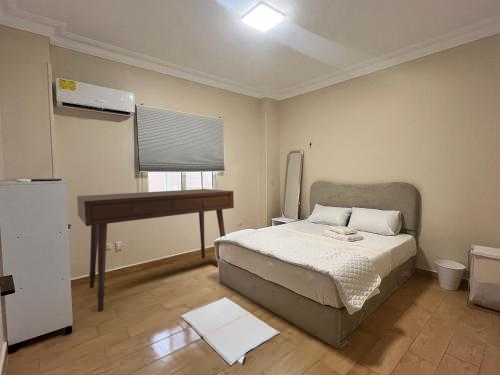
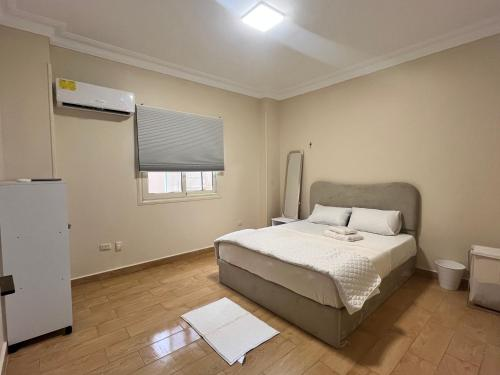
- desk [76,188,235,312]
